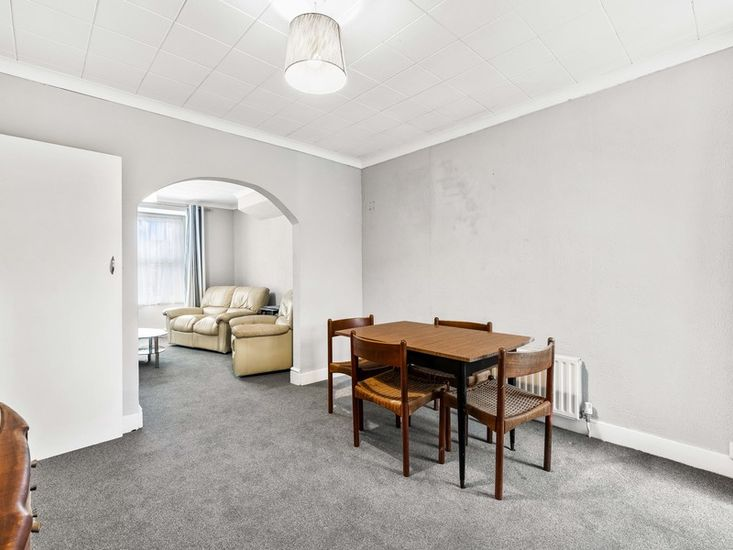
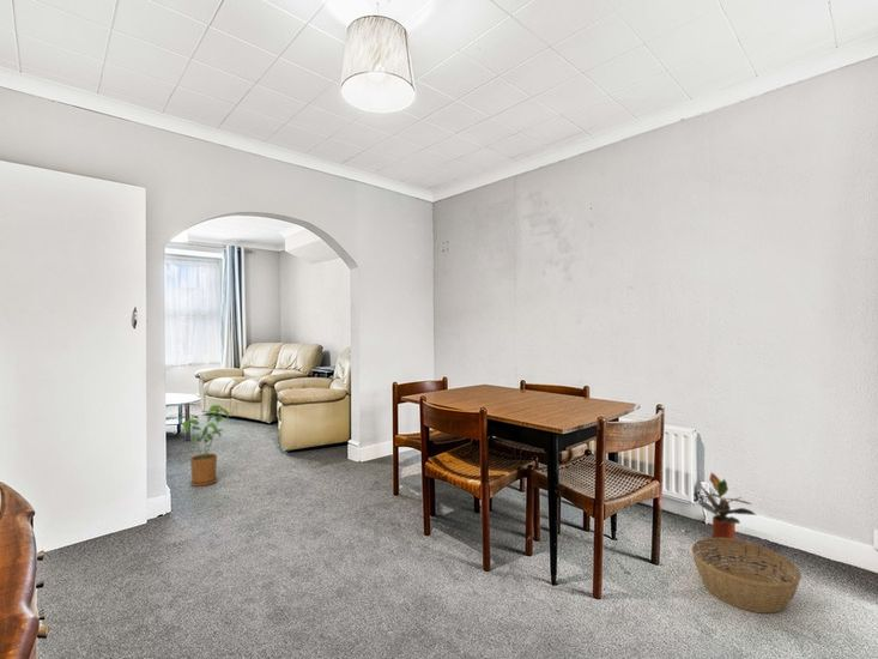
+ basket [690,537,803,613]
+ house plant [181,404,232,488]
+ potted plant [696,471,757,539]
